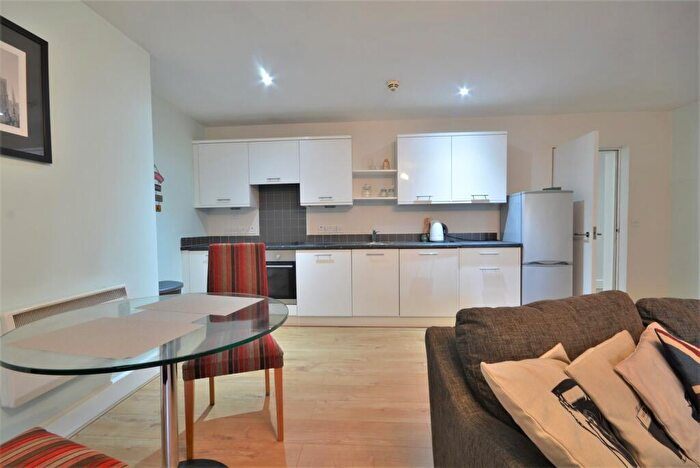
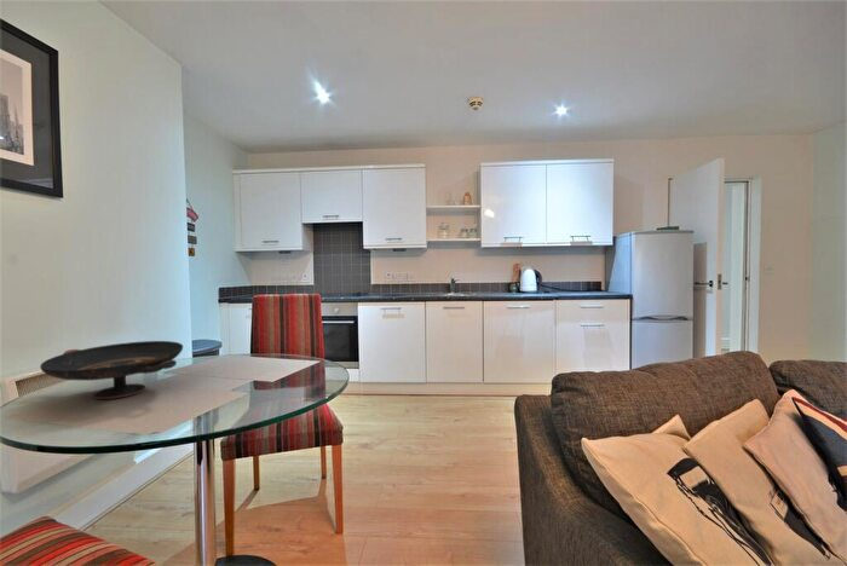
+ decorative bowl [39,340,184,400]
